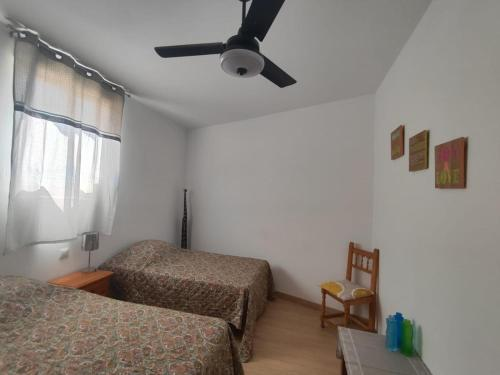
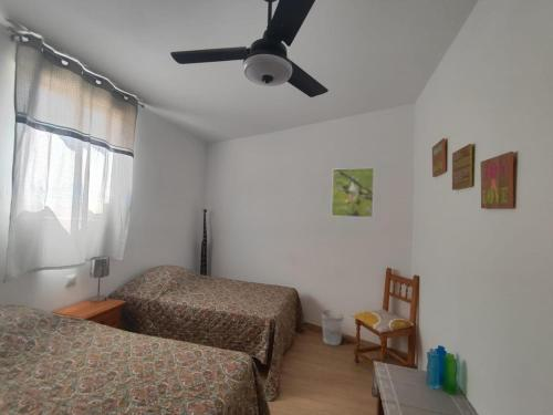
+ wastebasket [321,309,345,346]
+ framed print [331,167,375,219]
